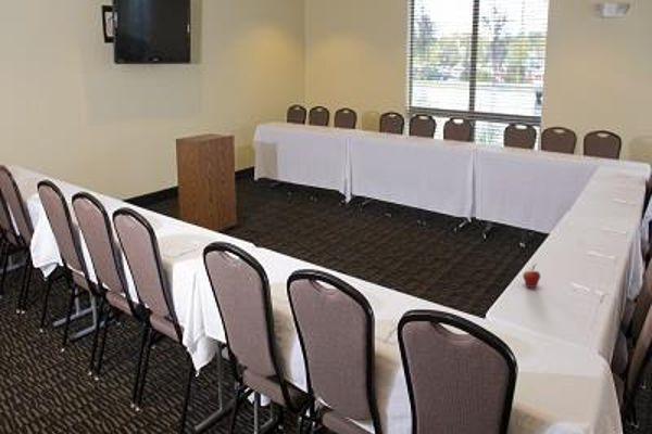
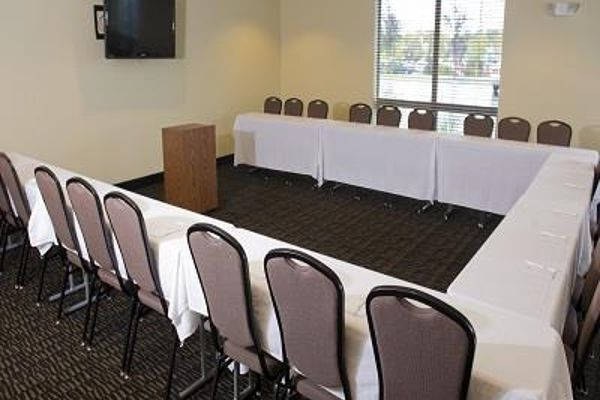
- fruit [522,263,541,289]
